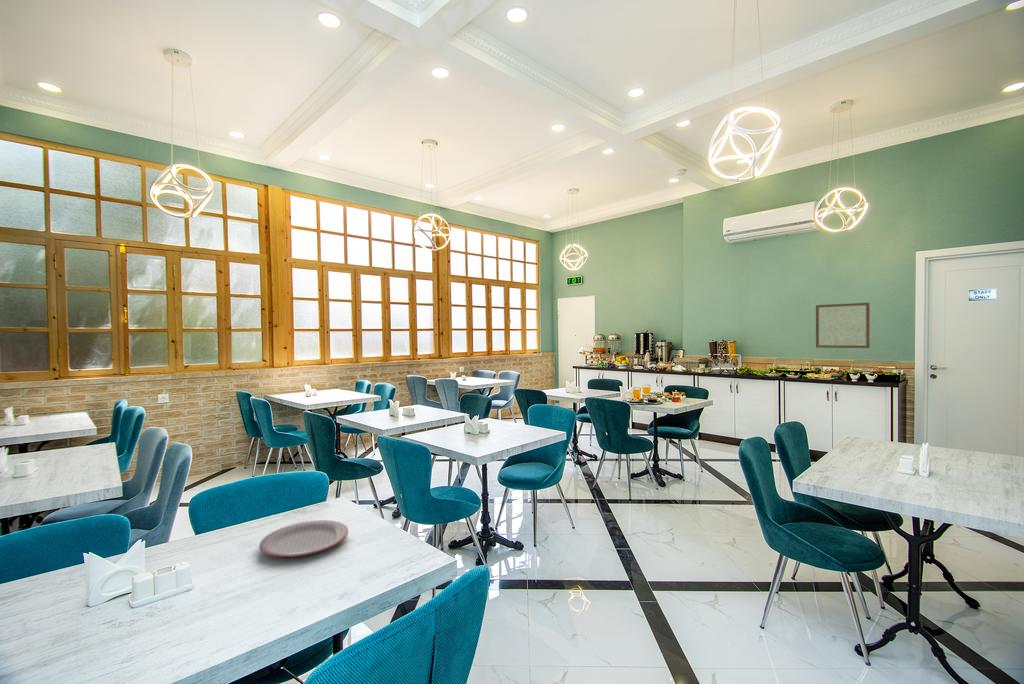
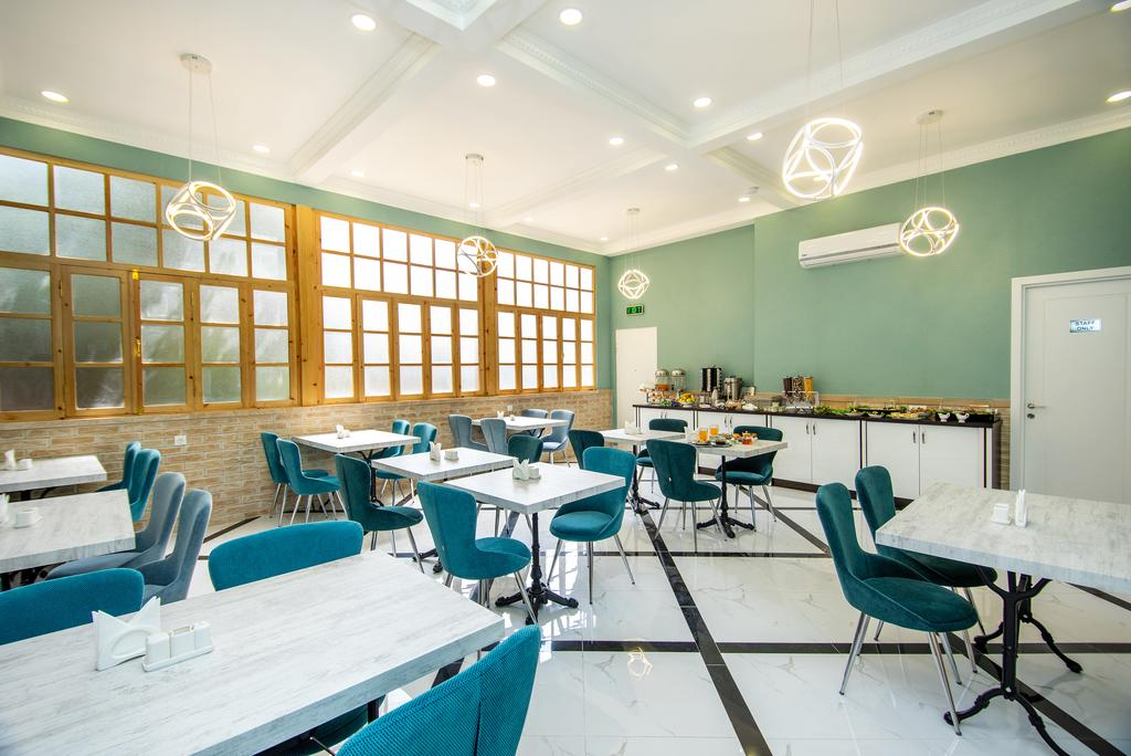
- wall art [815,302,871,349]
- plate [258,519,349,558]
